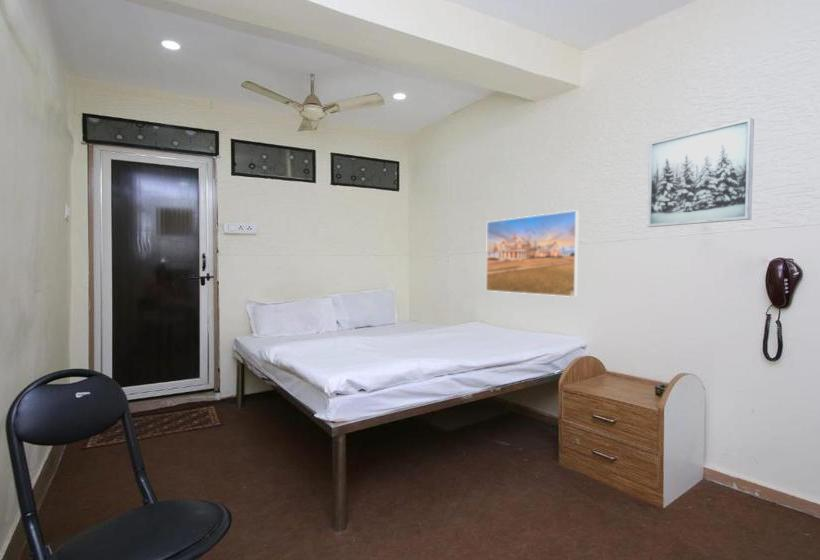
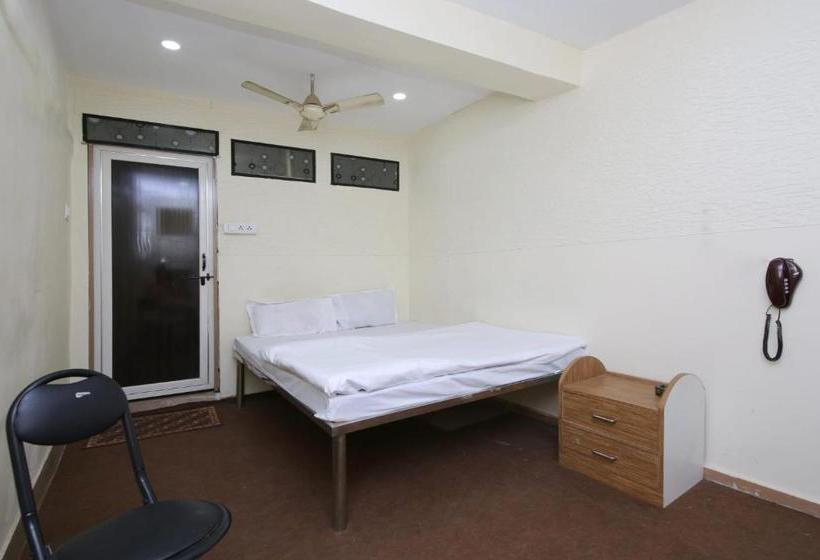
- wall art [646,117,755,228]
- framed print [485,209,580,298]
